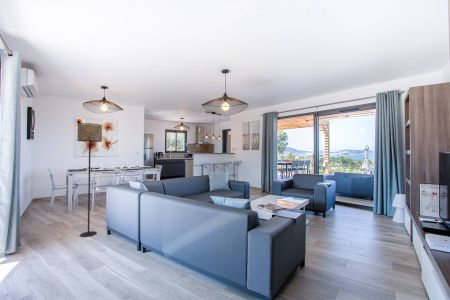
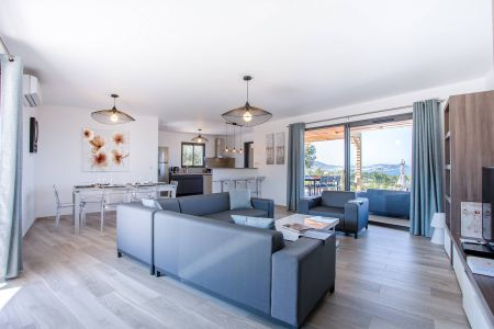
- floor lamp [76,122,103,238]
